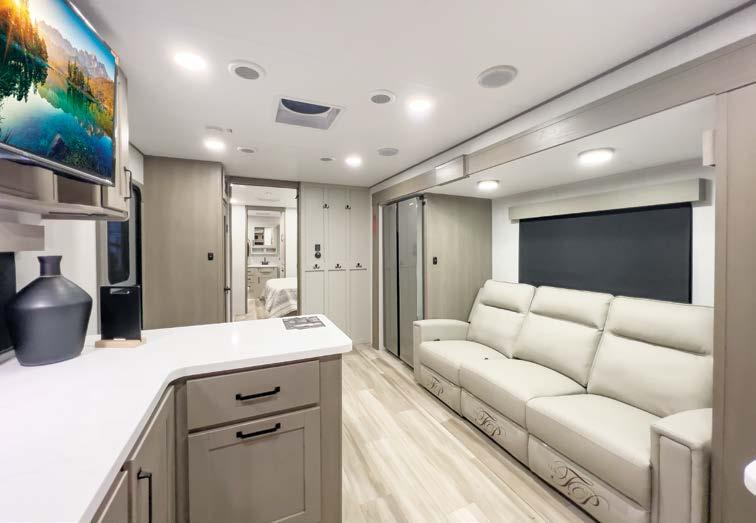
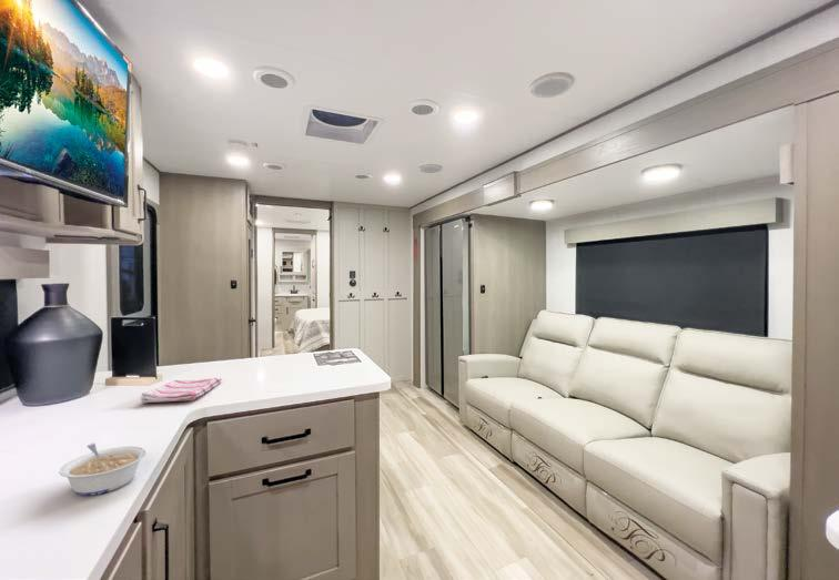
+ dish towel [140,377,223,404]
+ legume [58,442,148,497]
